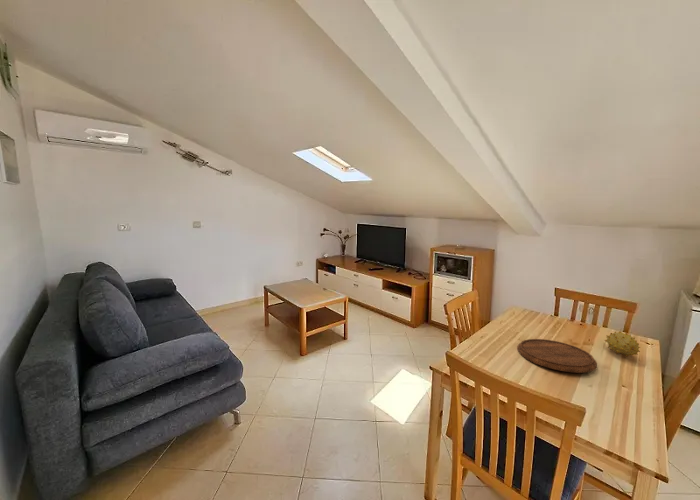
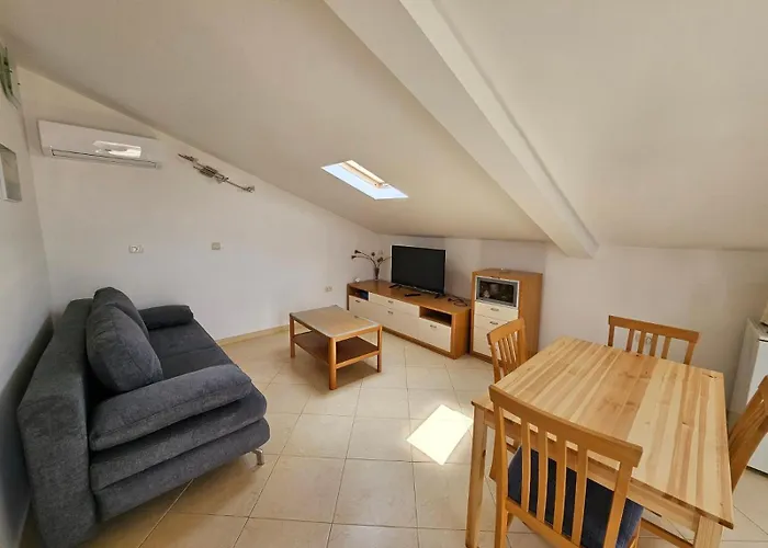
- fruit [603,330,641,358]
- cutting board [516,338,598,374]
